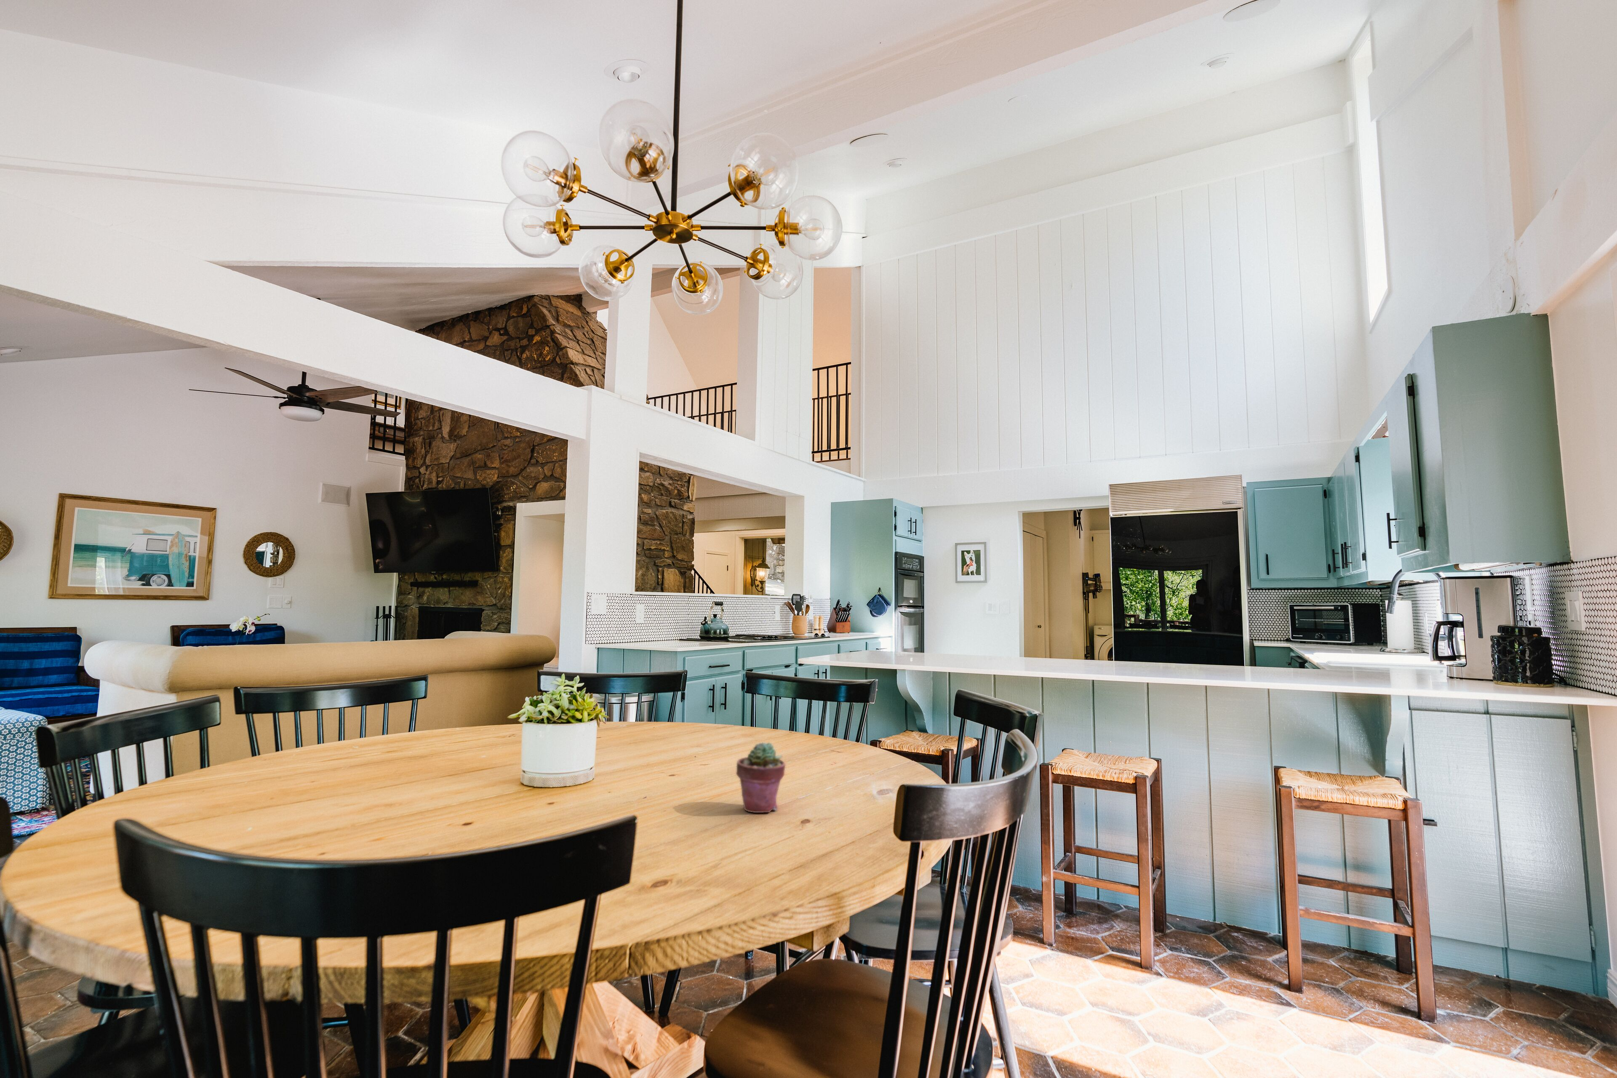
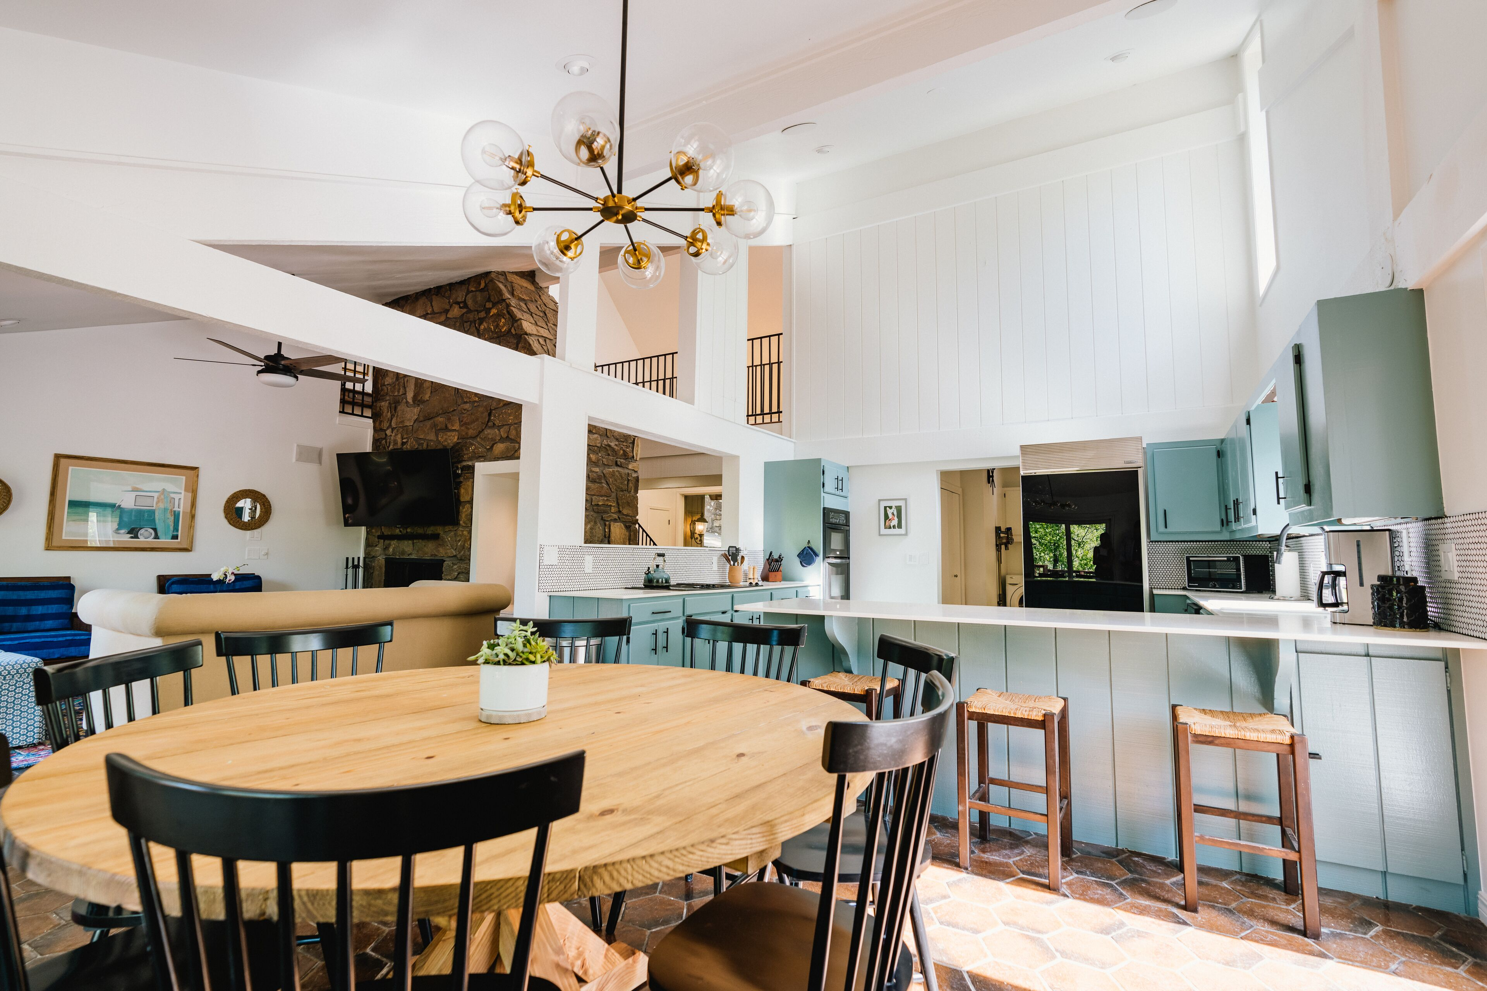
- potted succulent [735,741,786,813]
